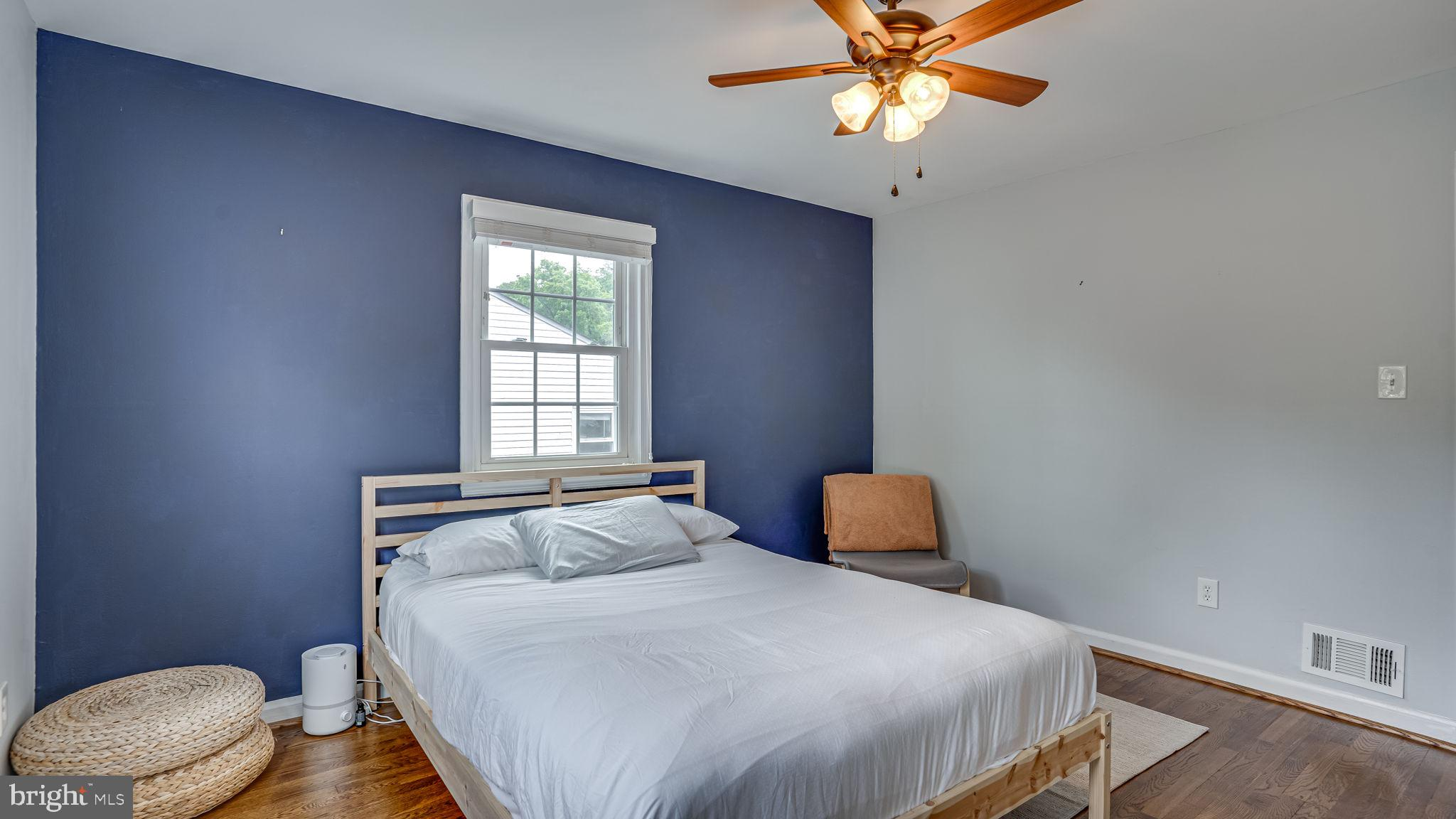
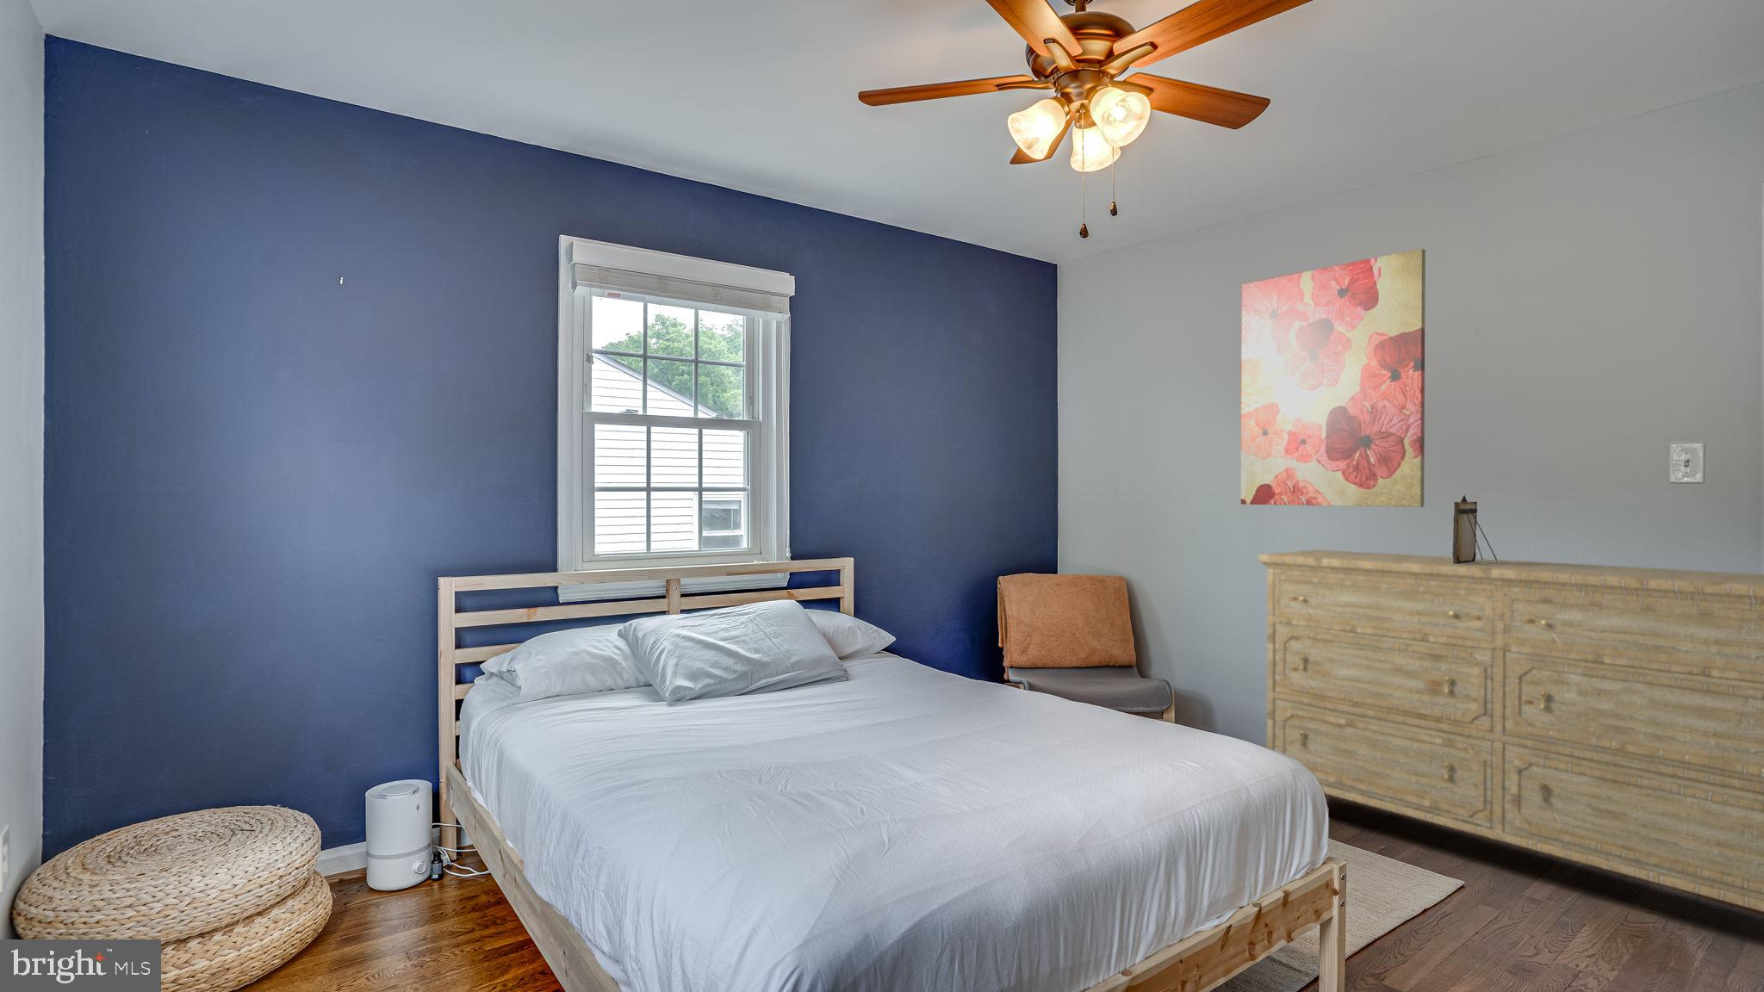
+ photo frame [1451,494,1497,564]
+ wall art [1241,248,1426,508]
+ dresser [1259,549,1764,913]
